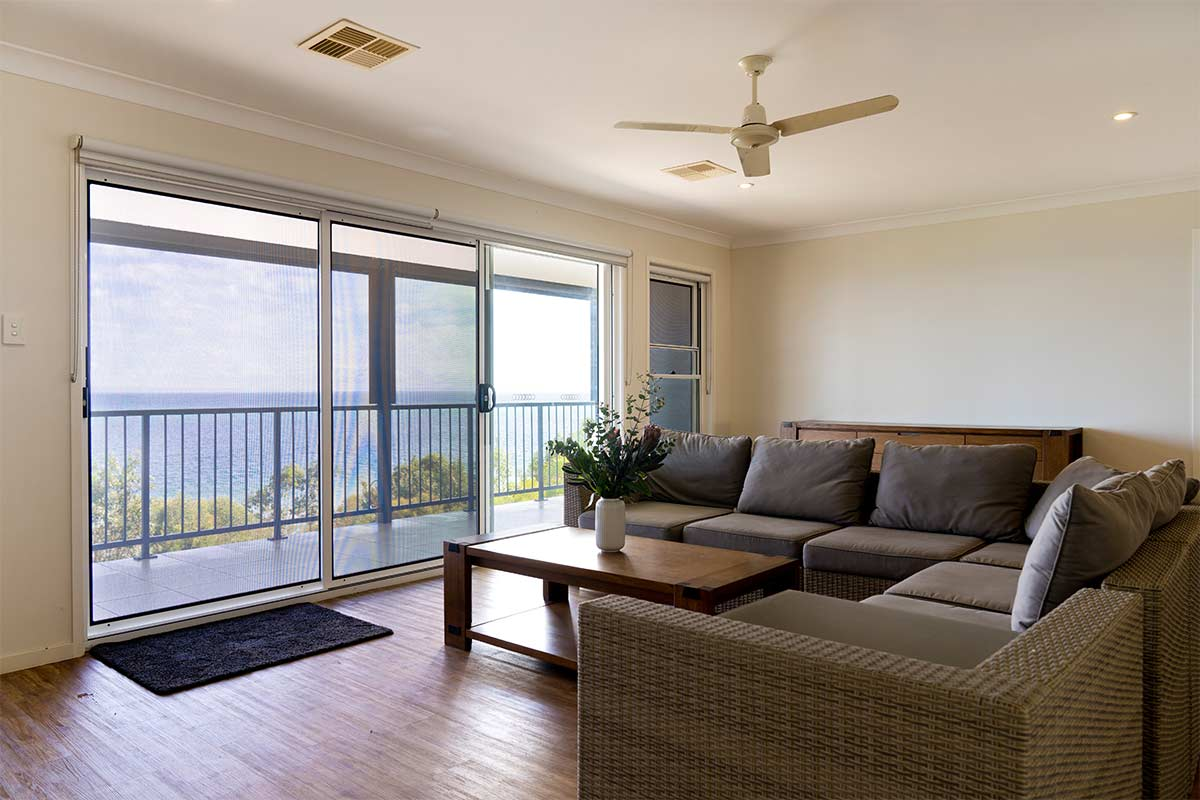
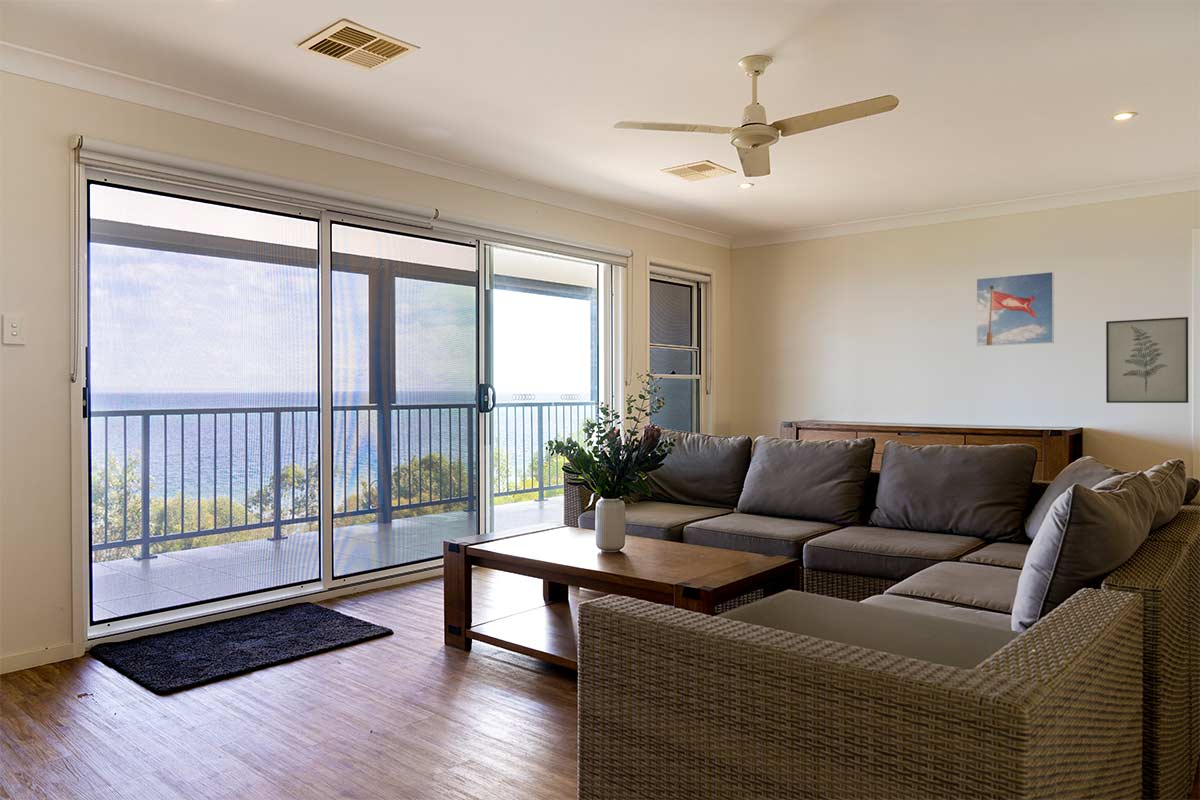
+ wall art [1105,316,1189,404]
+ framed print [976,271,1055,347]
